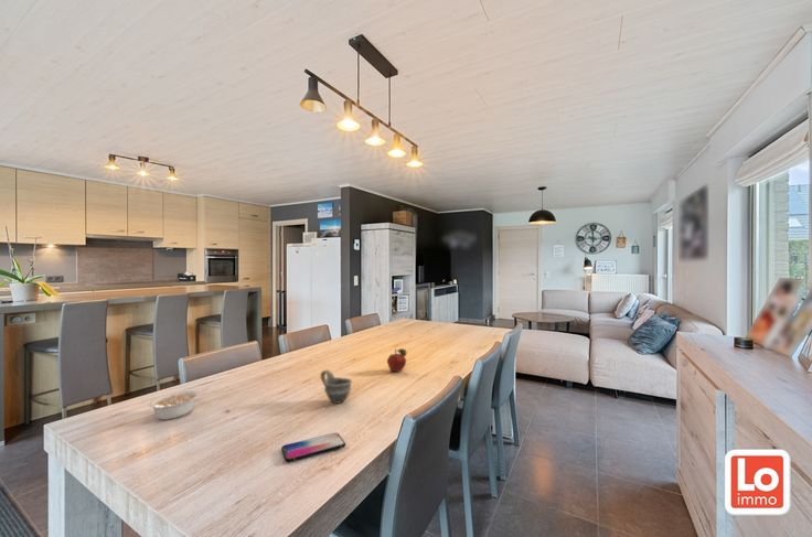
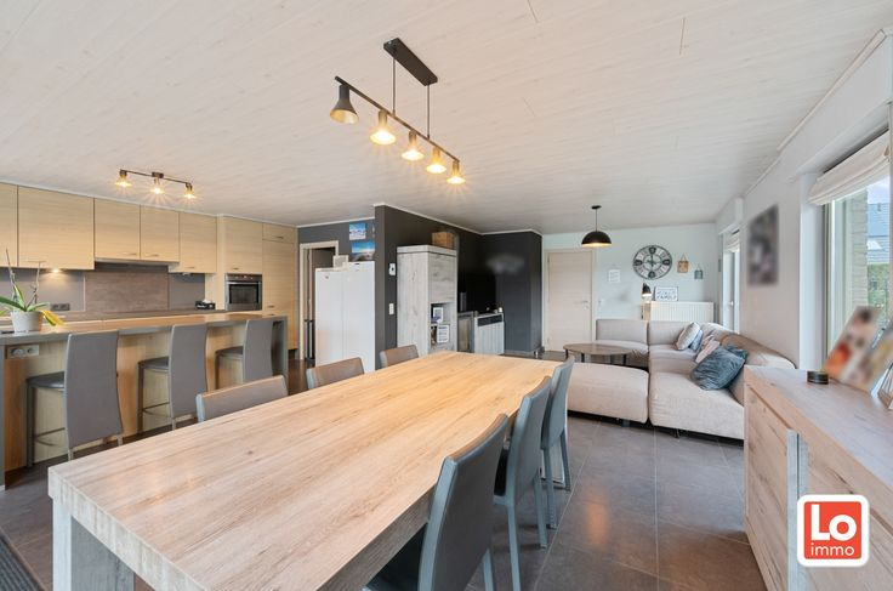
- smartphone [280,432,346,463]
- fruit [386,347,407,373]
- legume [148,386,211,421]
- cup [319,368,353,405]
